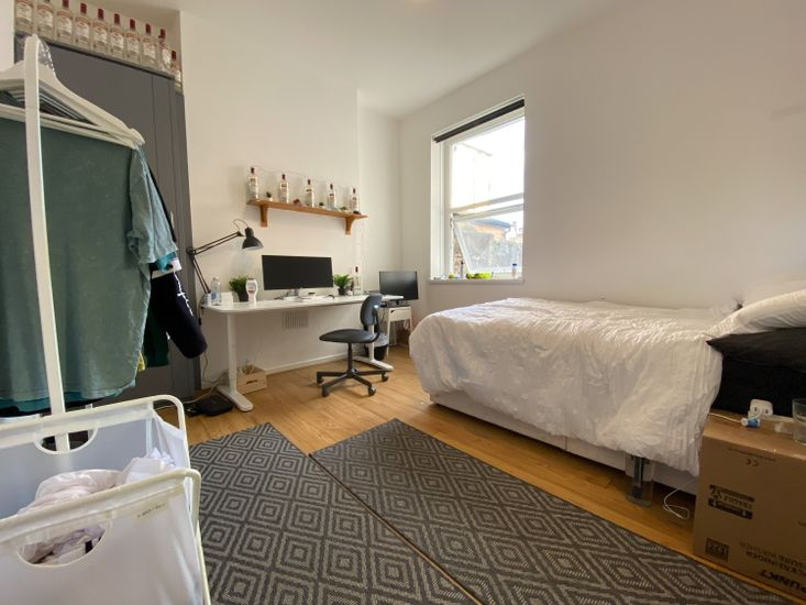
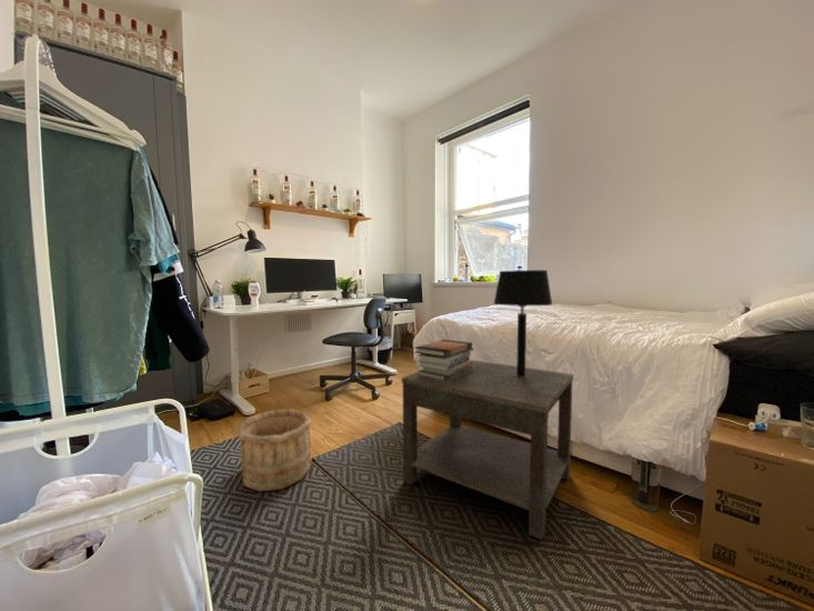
+ book stack [413,338,475,381]
+ table lamp [493,269,554,378]
+ side table [401,359,574,541]
+ wooden bucket [237,408,313,492]
